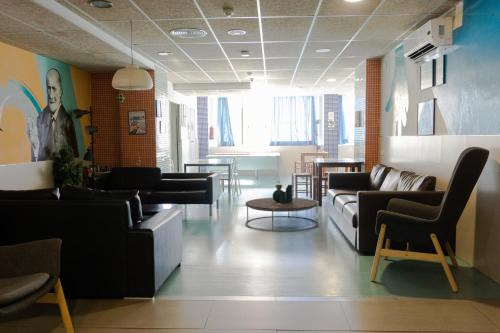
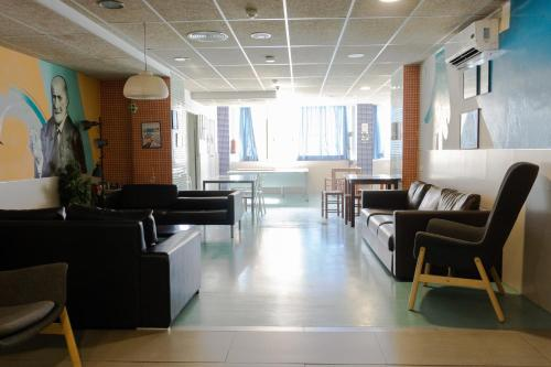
- coffee table [244,184,319,232]
